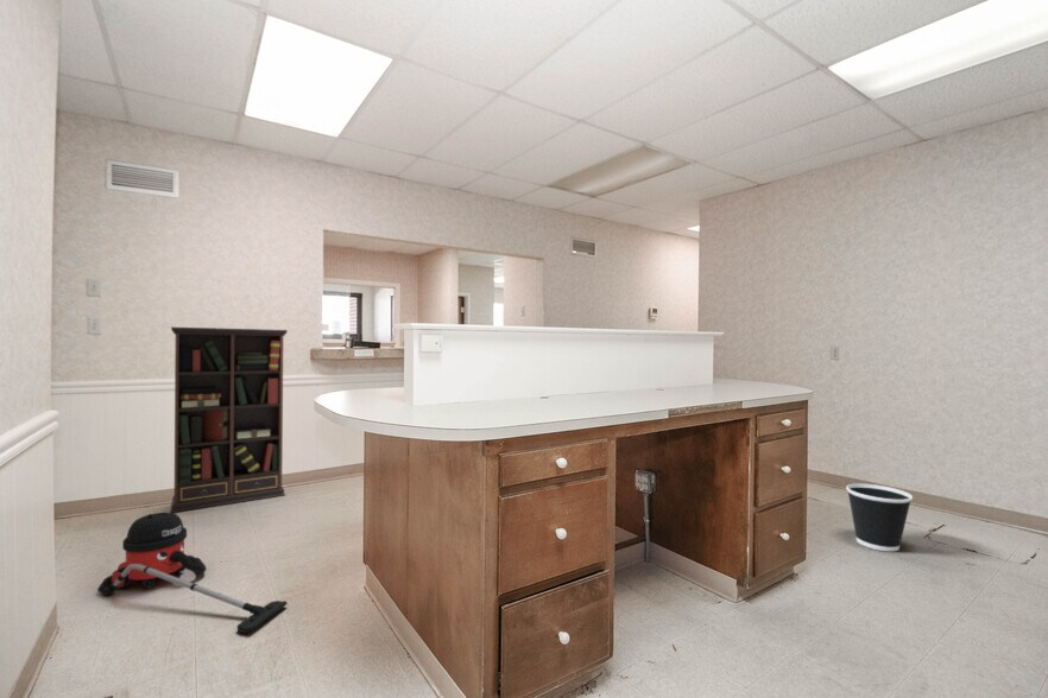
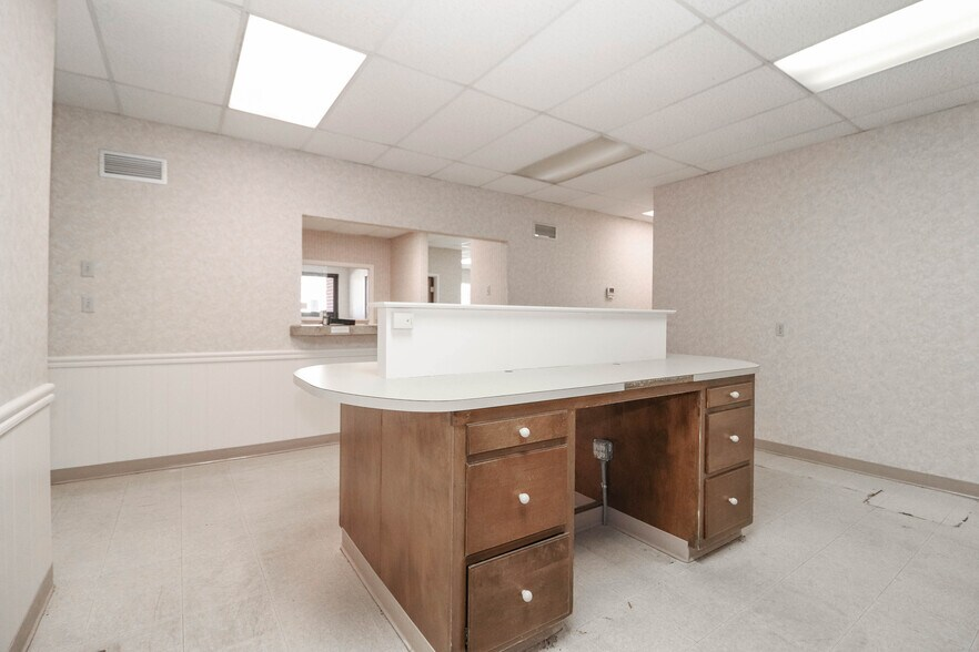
- vacuum cleaner [96,512,289,634]
- wastebasket [845,483,914,552]
- bookcase [170,326,289,514]
